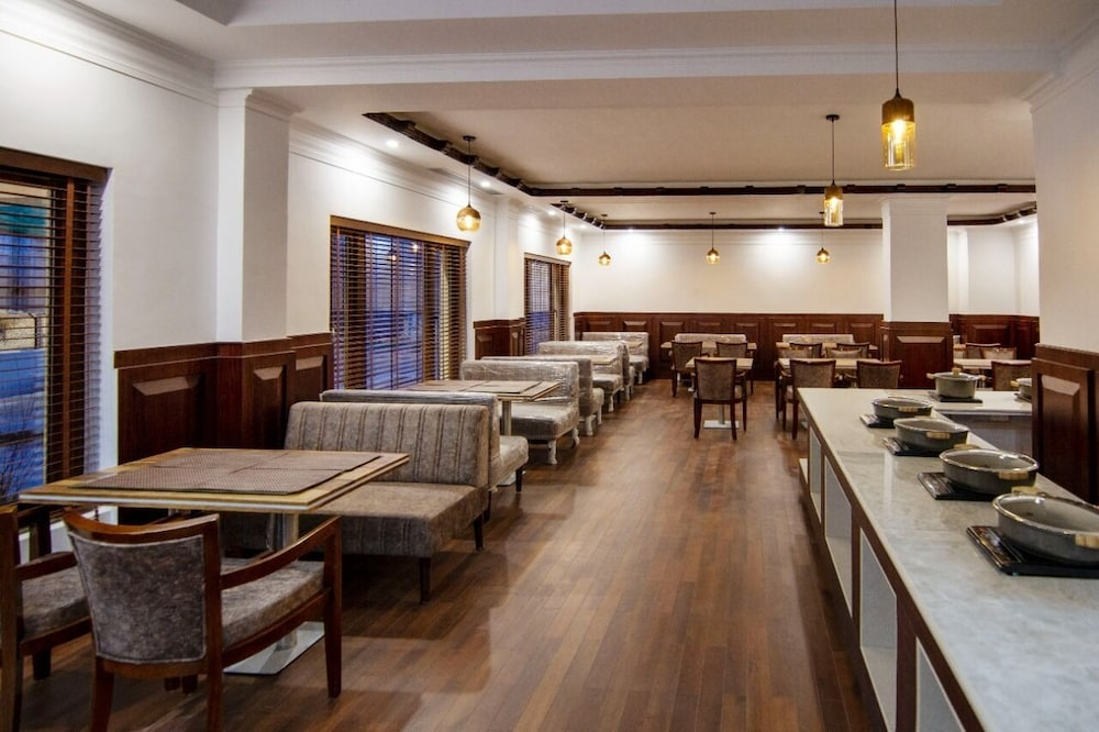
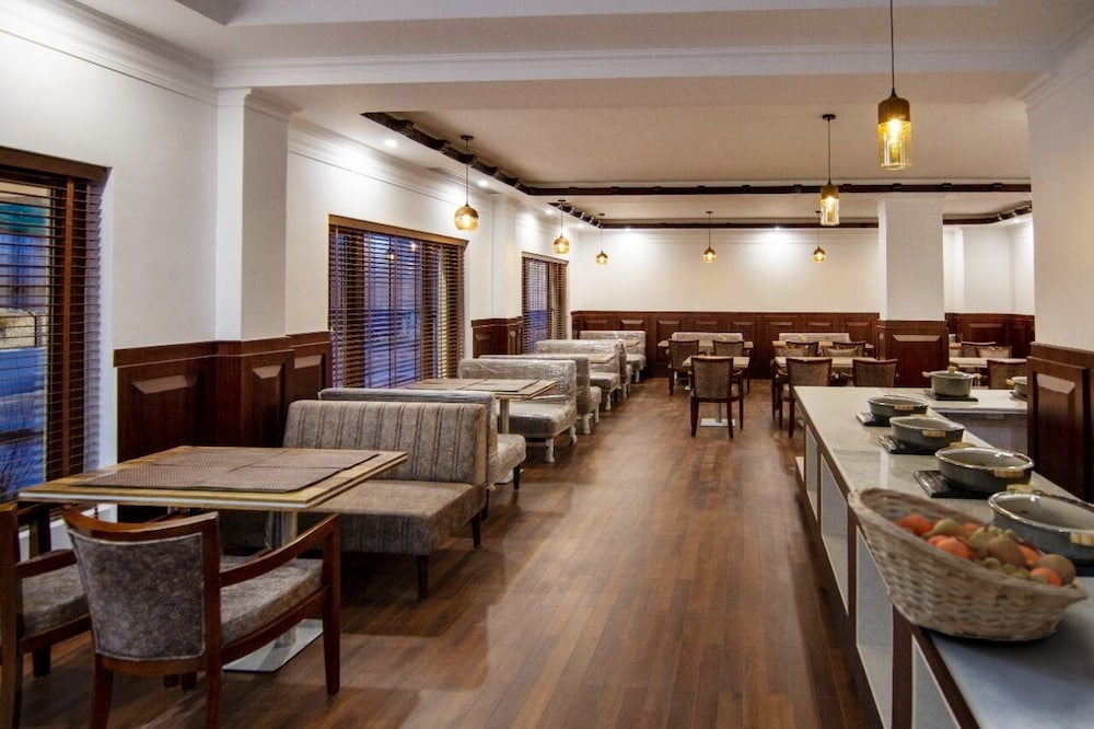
+ fruit basket [846,486,1090,643]
